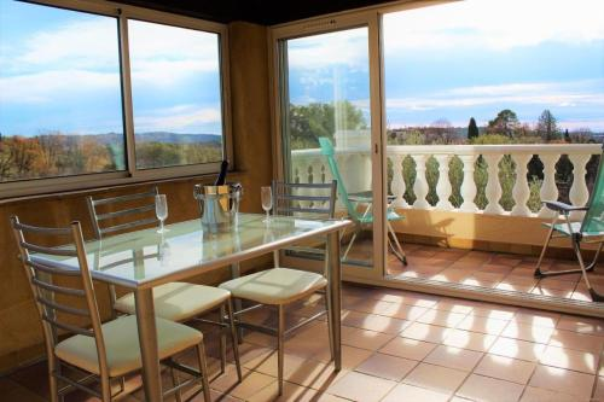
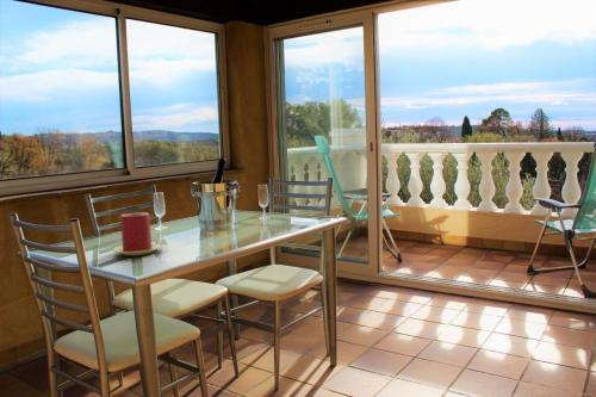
+ candle [112,211,162,256]
